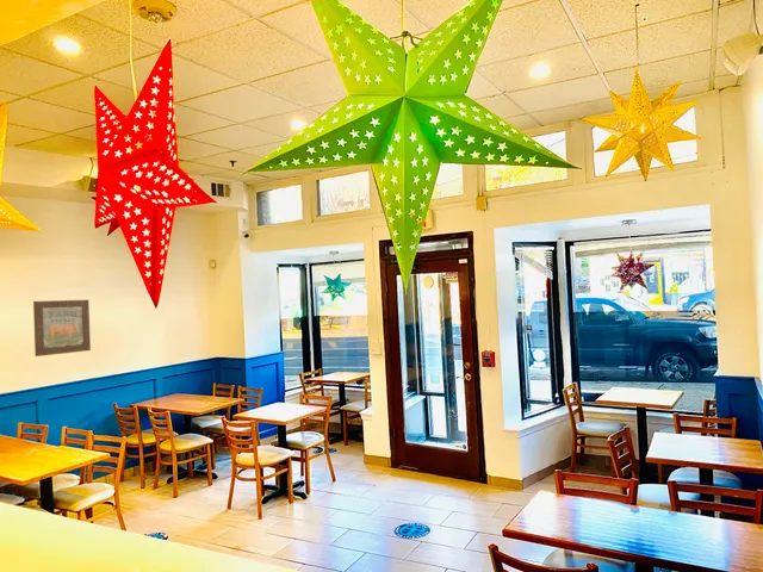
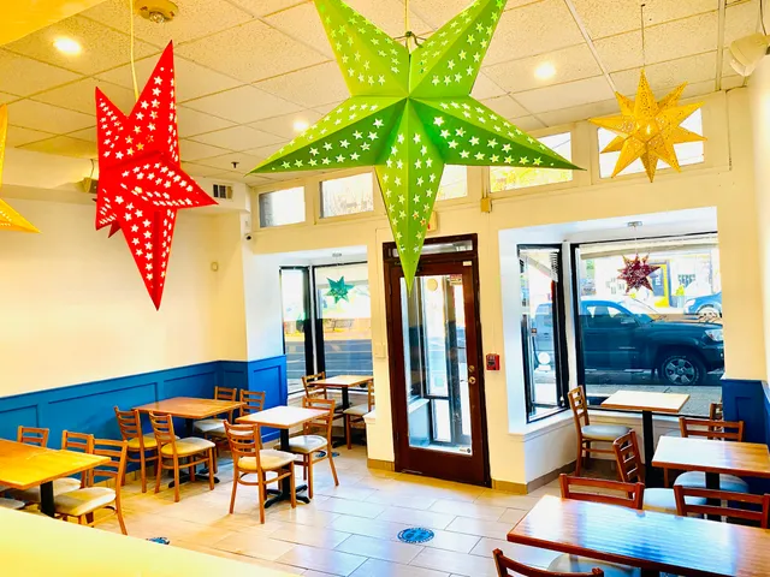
- wall art [32,299,92,358]
